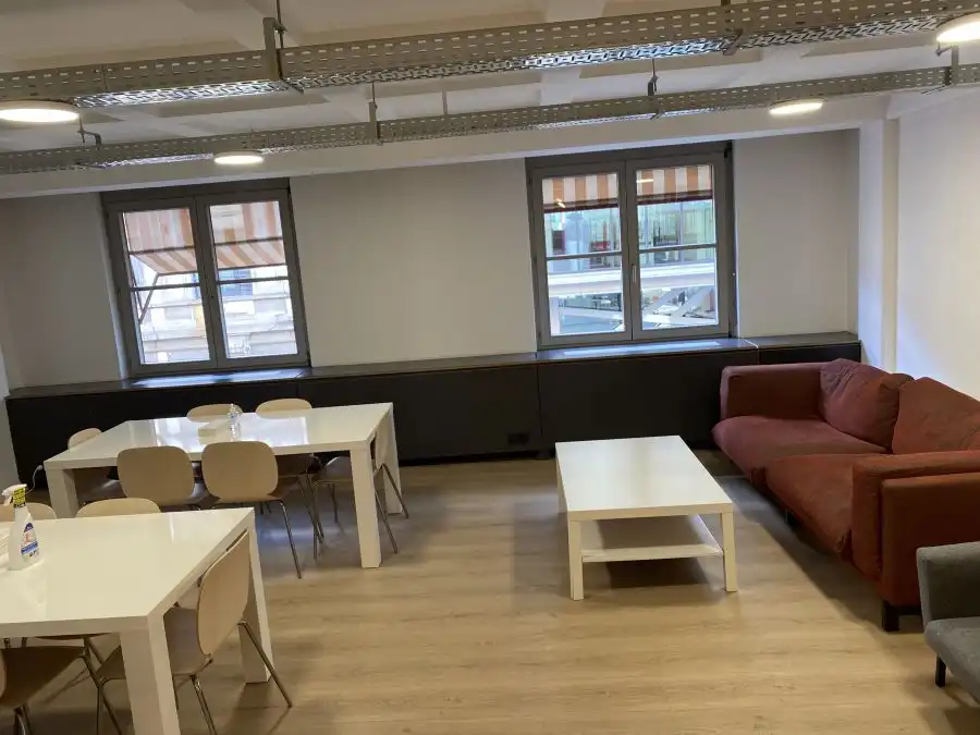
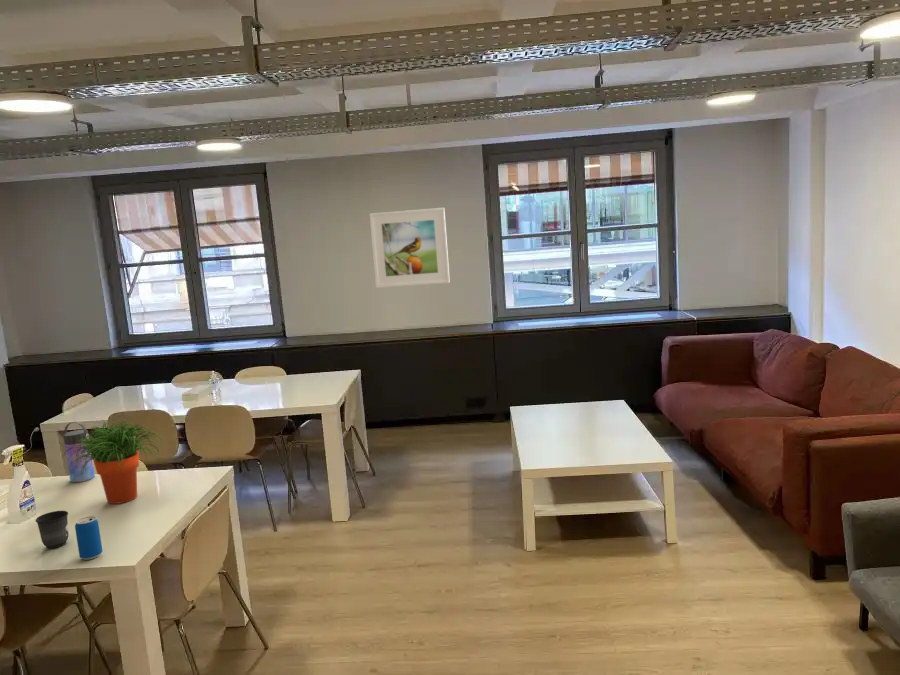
+ beverage can [74,515,103,561]
+ water bottle [62,421,96,483]
+ mug [35,510,70,550]
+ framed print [369,207,451,289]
+ potted plant [61,419,164,505]
